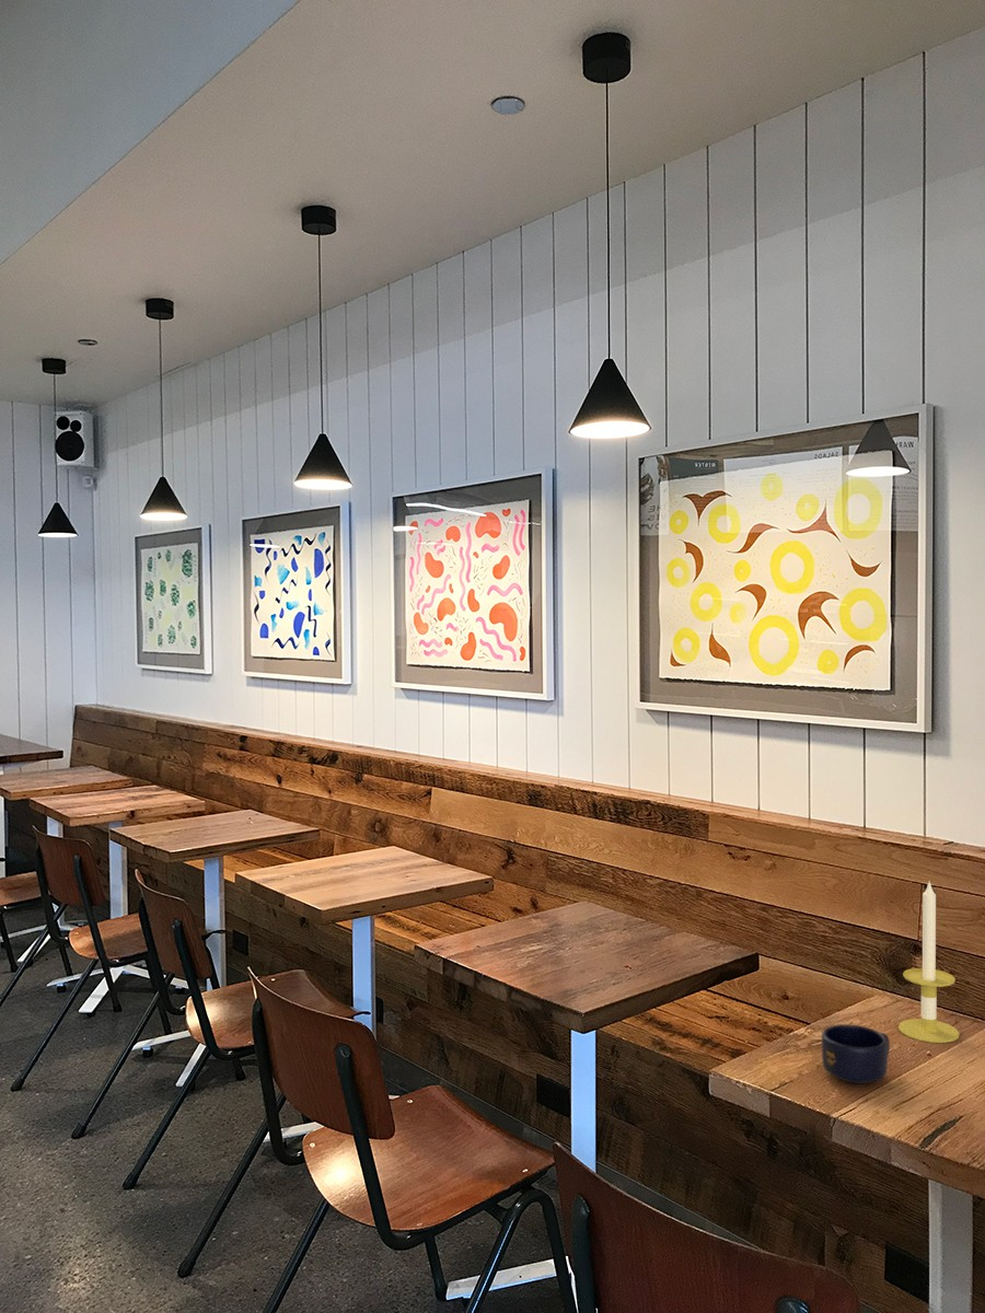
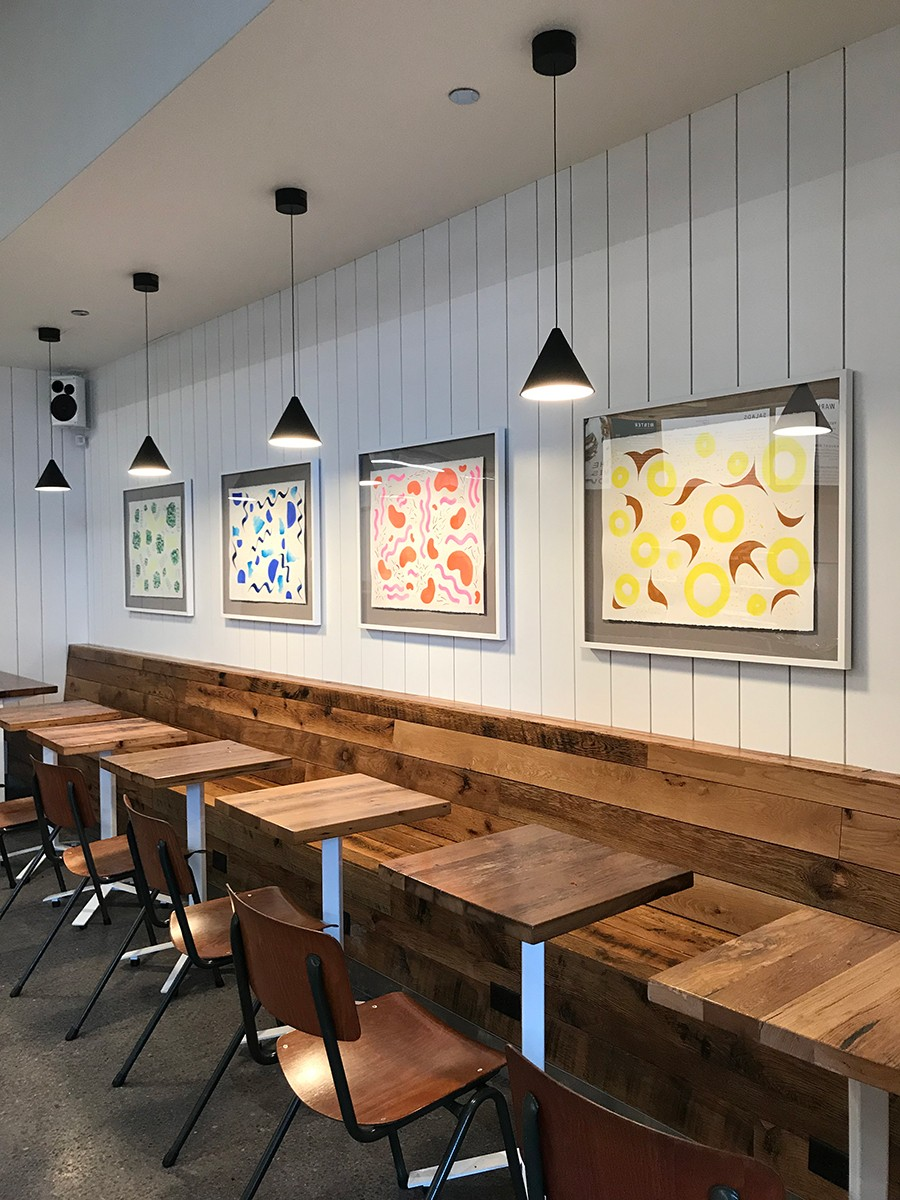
- mug [821,1024,891,1084]
- candle [897,882,961,1044]
